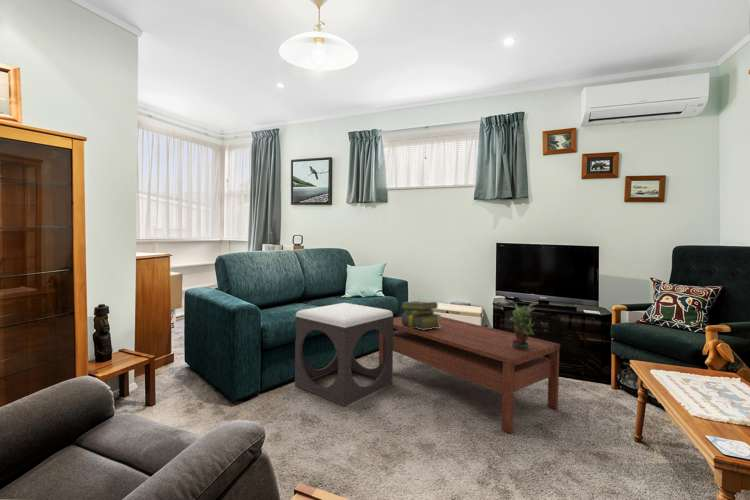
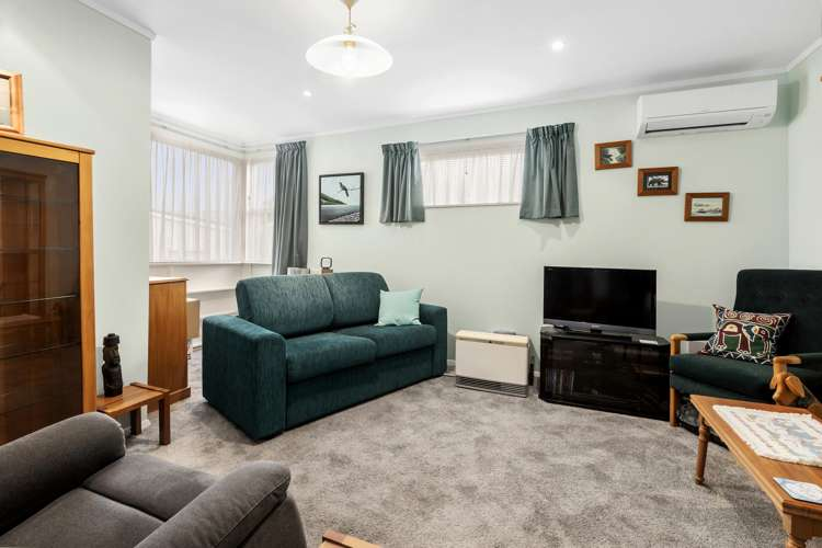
- potted plant [509,302,538,350]
- stack of books [400,300,442,330]
- footstool [294,302,394,408]
- coffee table [378,316,561,434]
